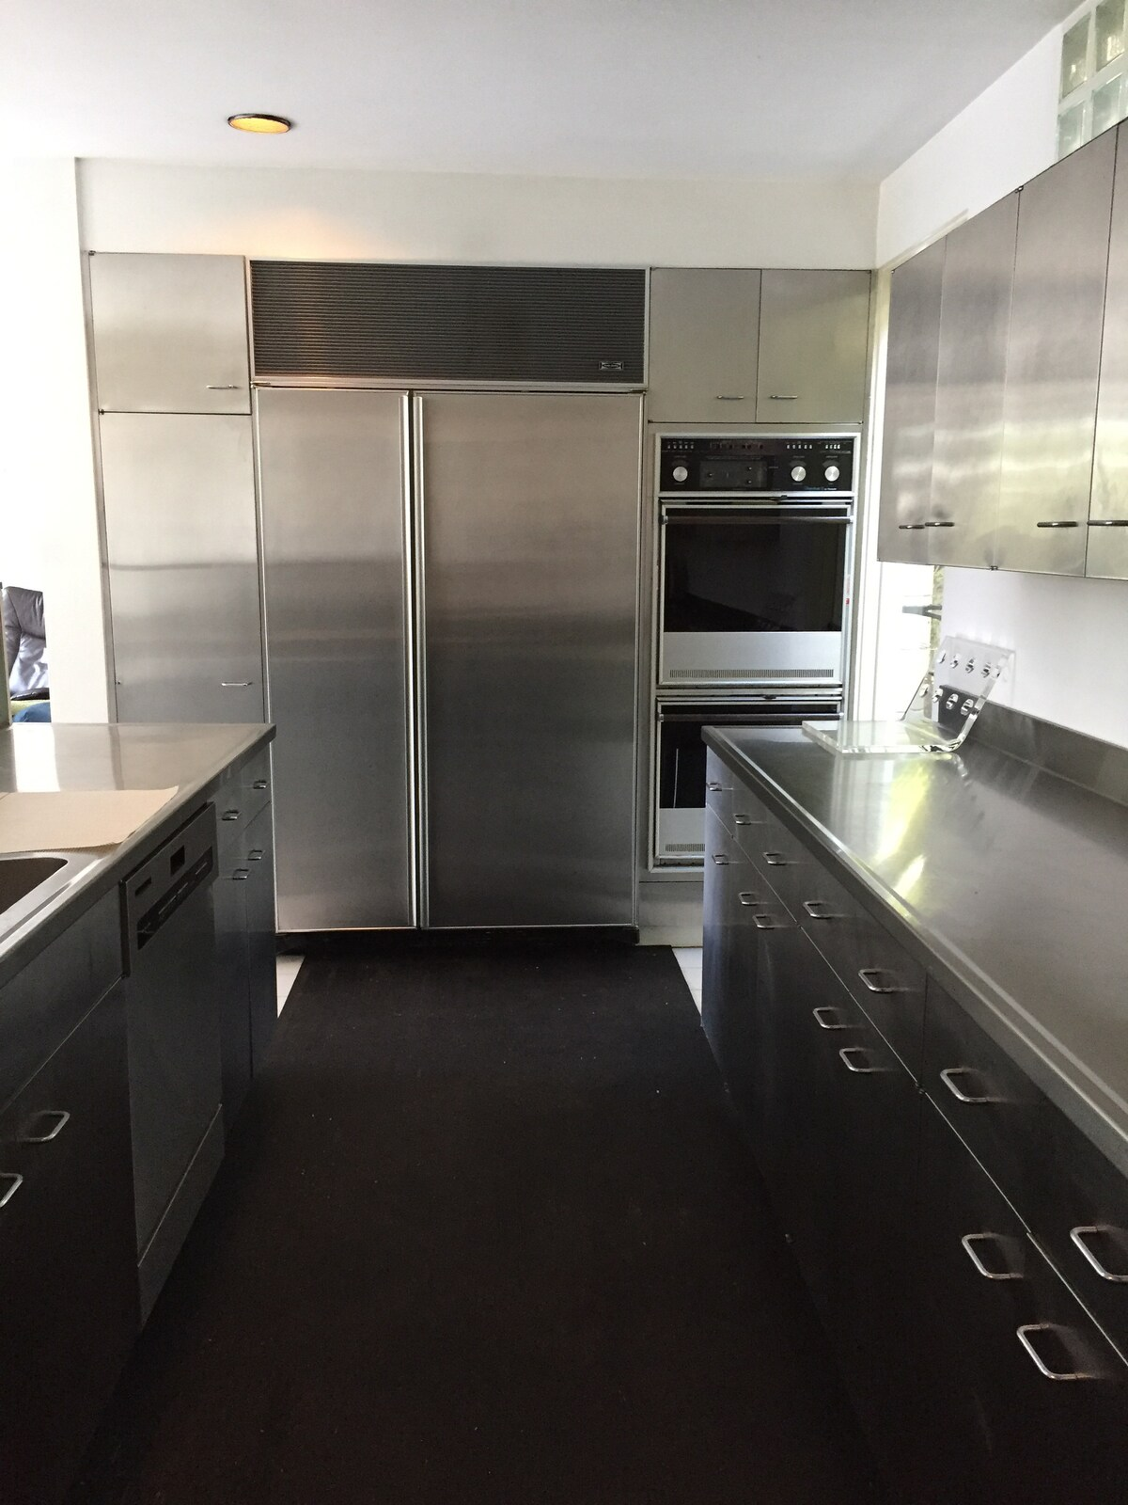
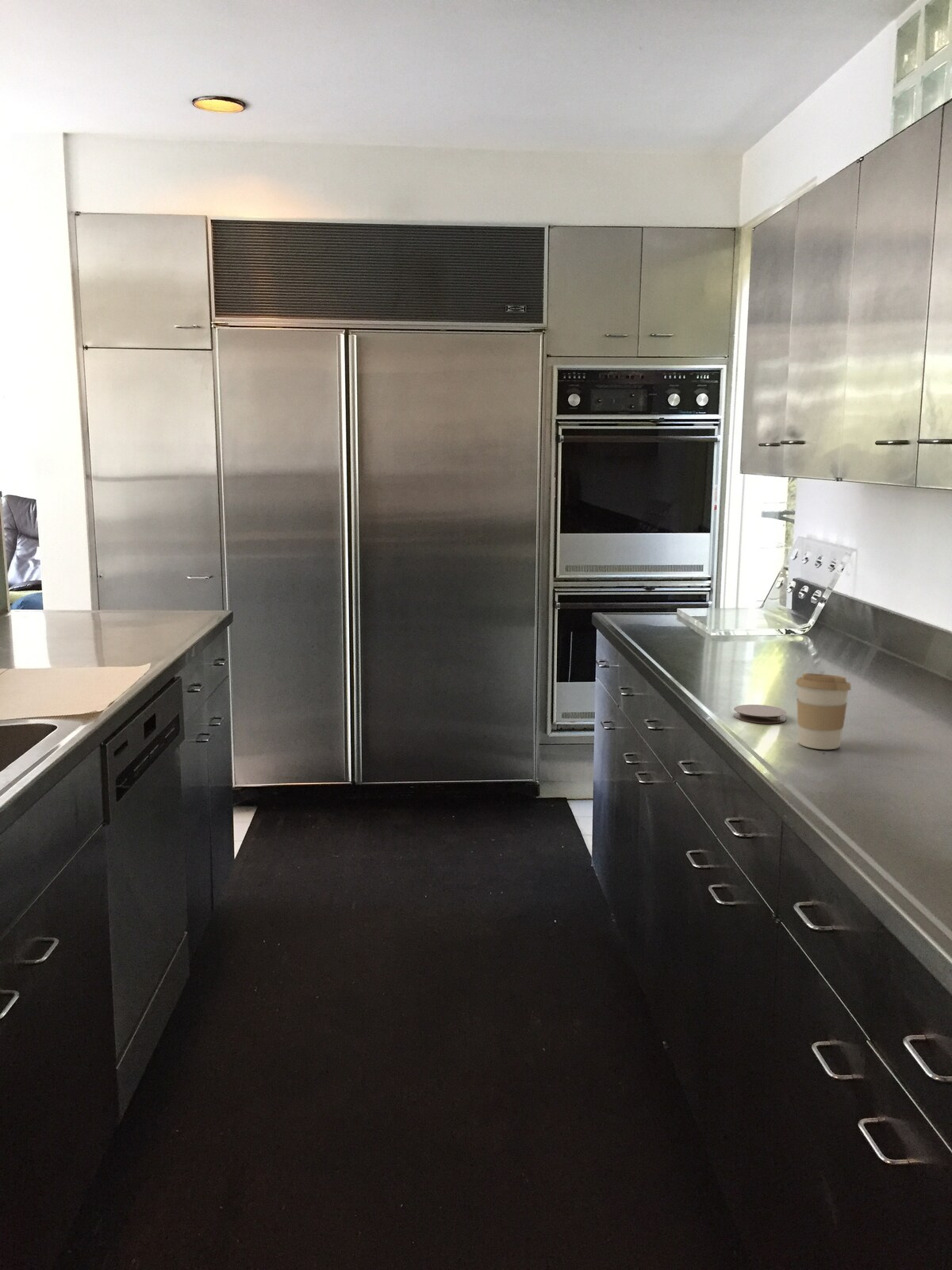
+ coffee cup [795,672,852,750]
+ coaster [733,704,787,725]
